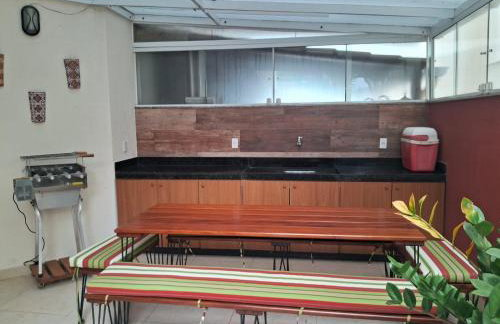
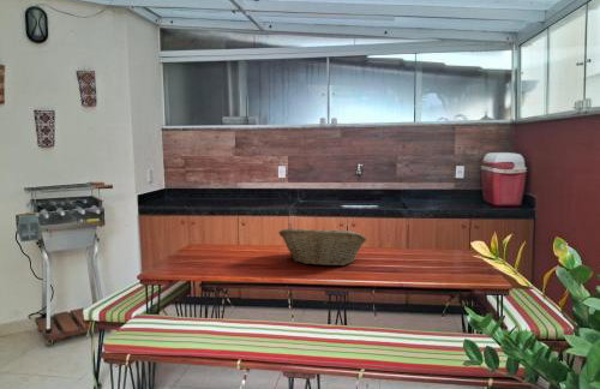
+ fruit basket [278,226,367,267]
